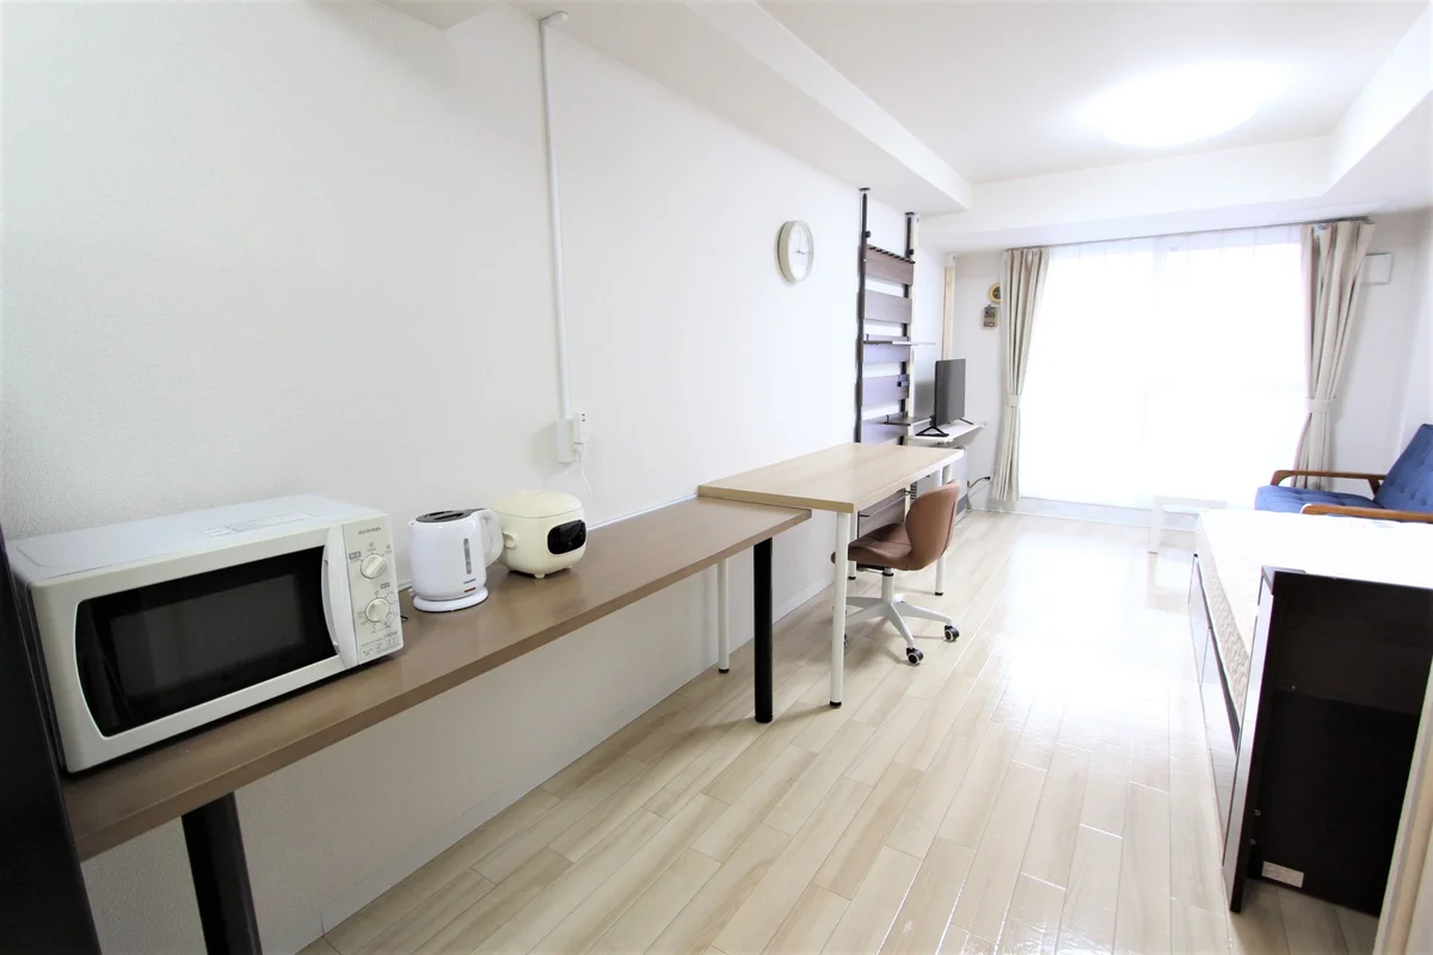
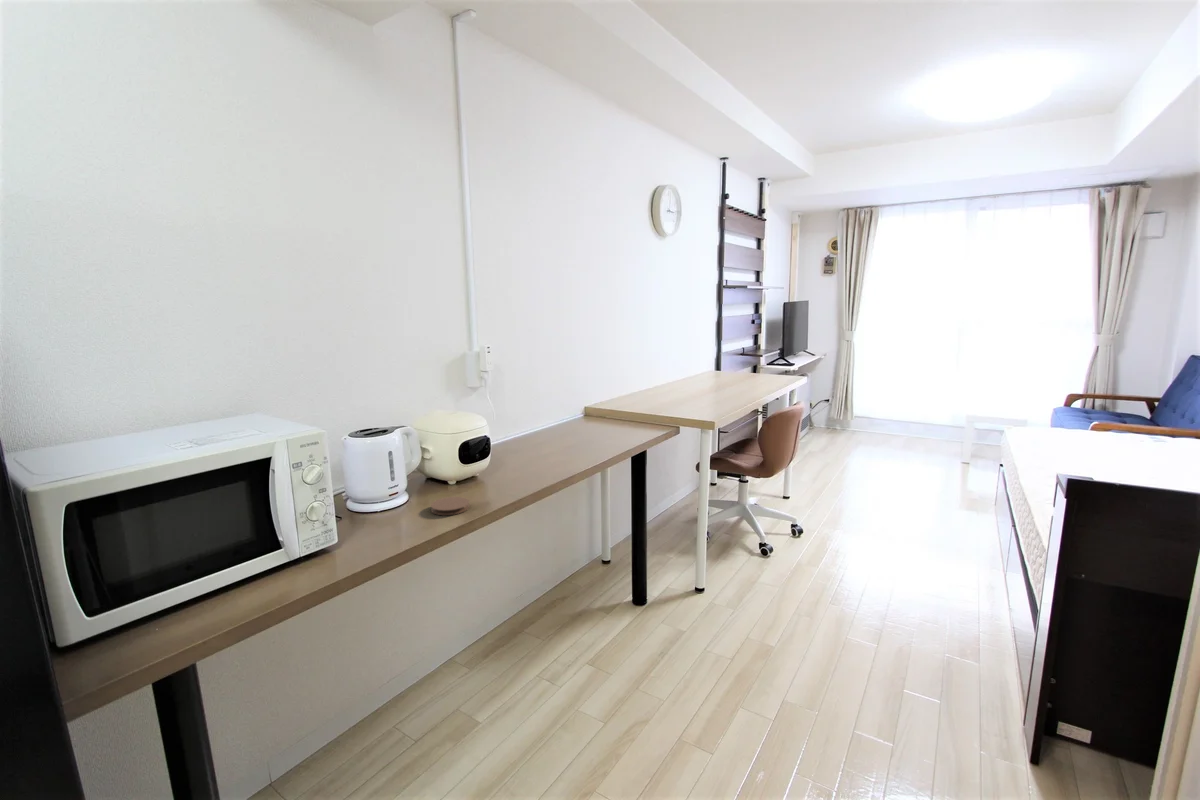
+ coaster [430,496,470,516]
